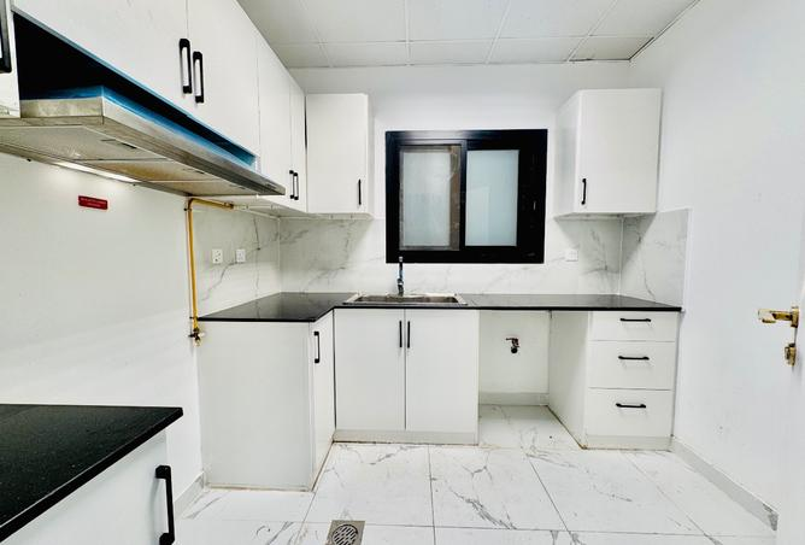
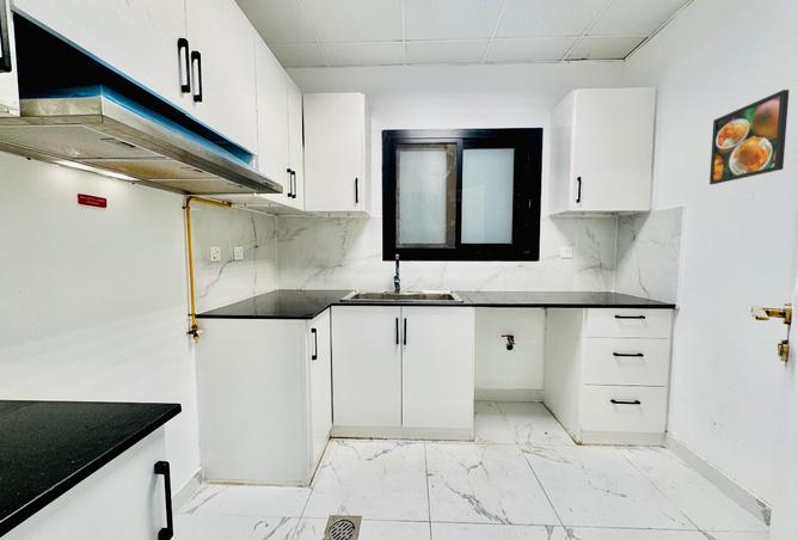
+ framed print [708,88,790,185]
